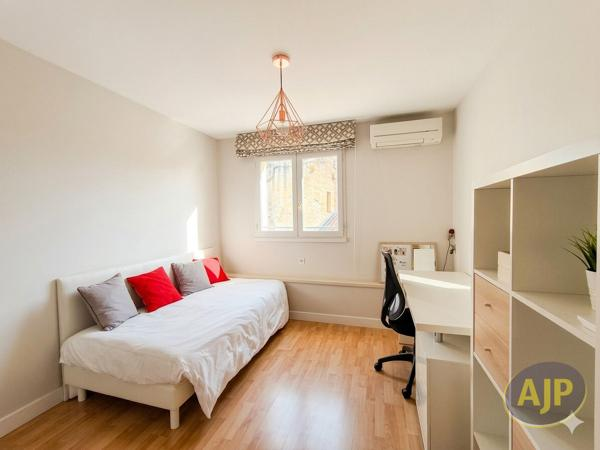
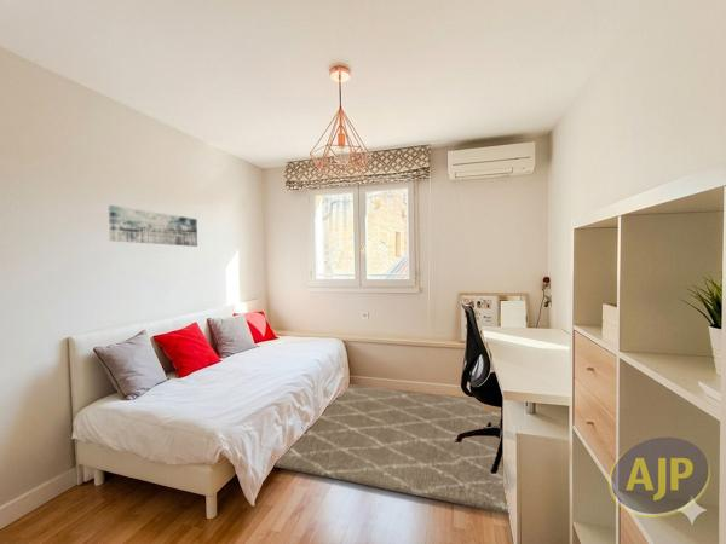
+ wall art [108,204,198,248]
+ rug [272,383,511,515]
